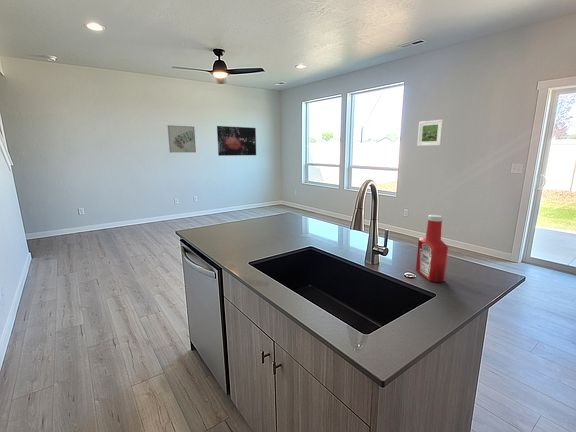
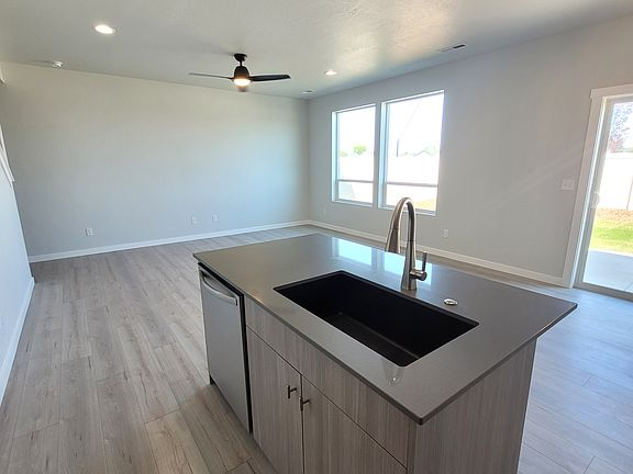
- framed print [416,119,444,147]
- wall art [216,125,257,157]
- soap bottle [415,214,449,283]
- wall art [166,124,197,153]
